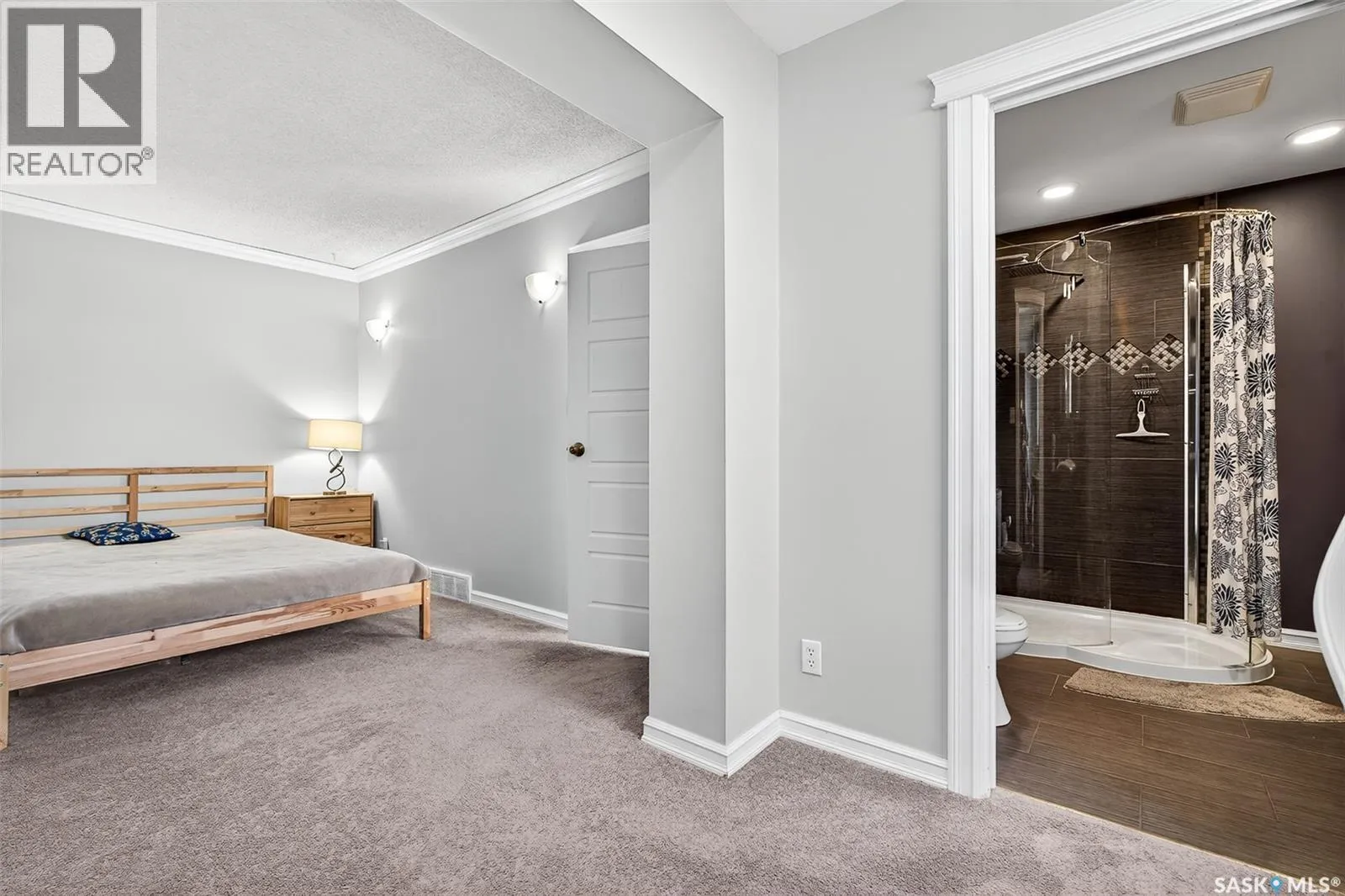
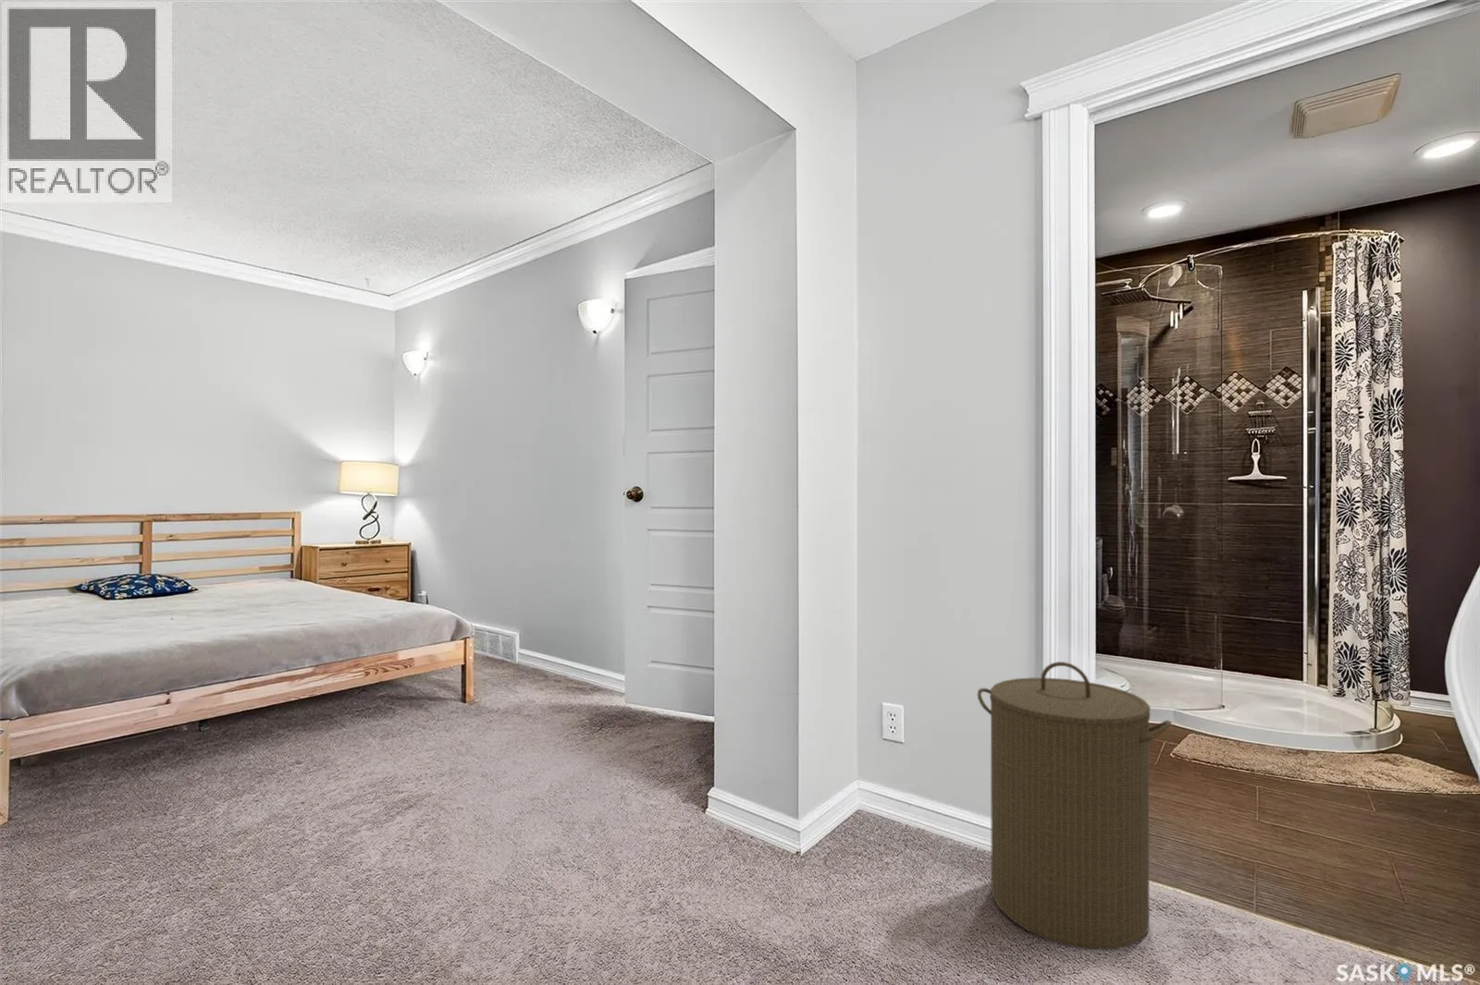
+ laundry hamper [977,661,1173,951]
